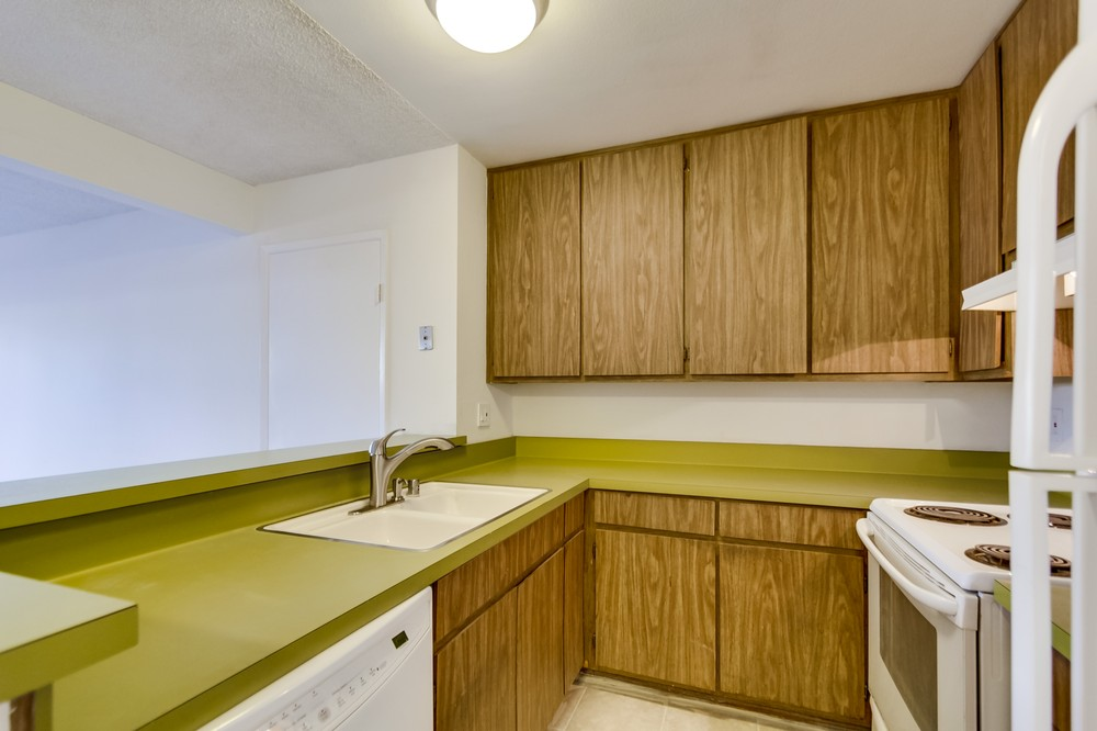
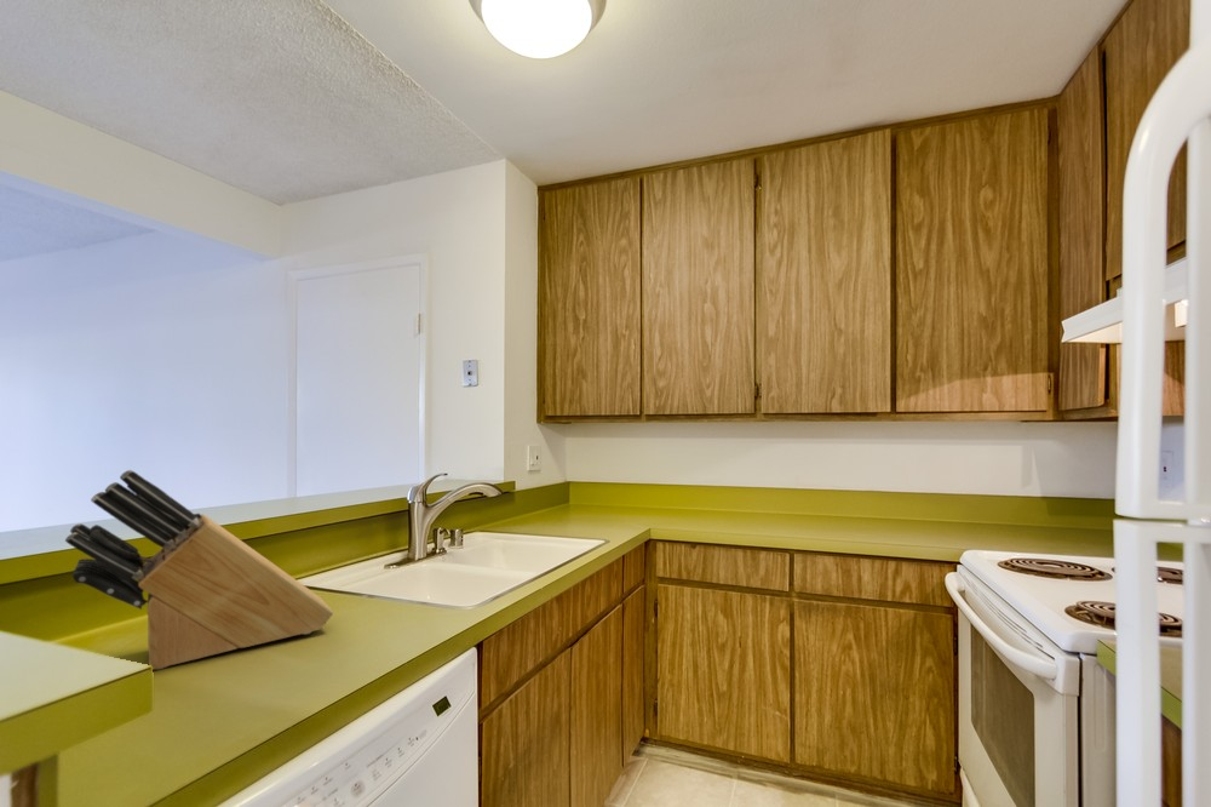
+ knife block [64,469,334,671]
